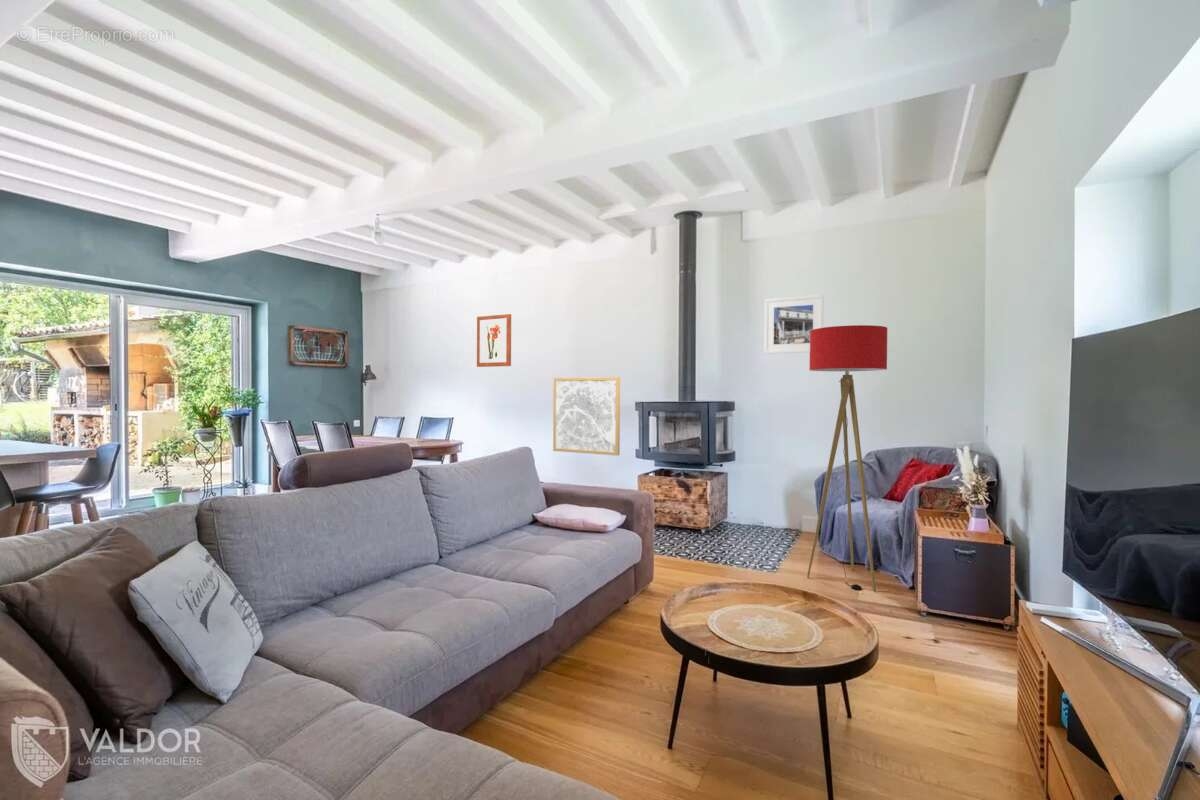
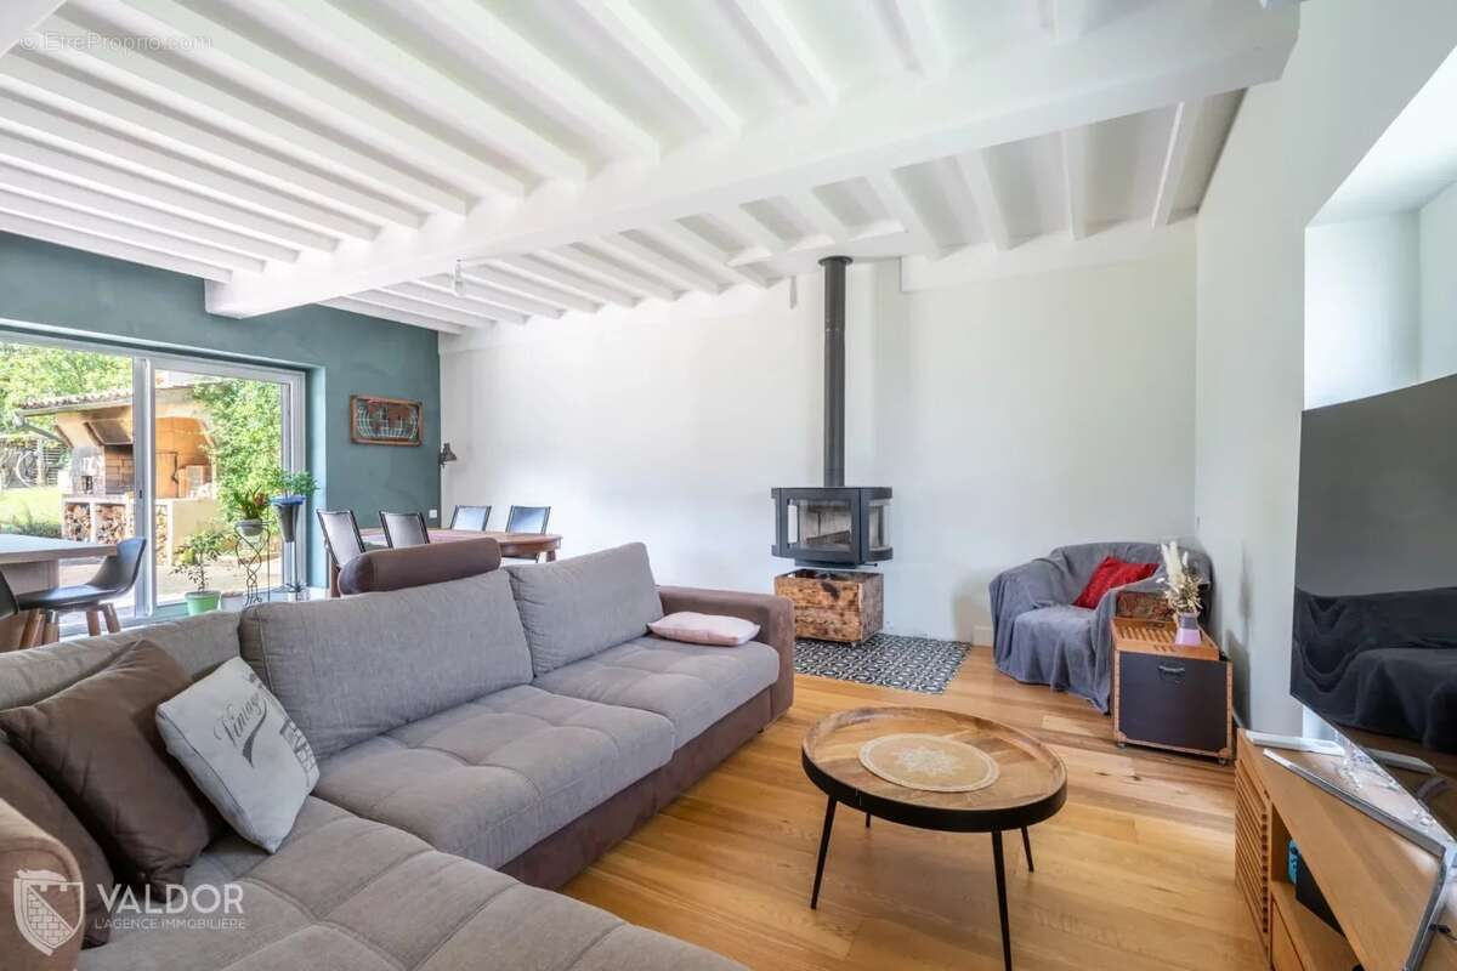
- wall art [552,376,621,456]
- wall art [476,313,512,368]
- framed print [763,294,824,355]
- floor lamp [806,324,888,592]
